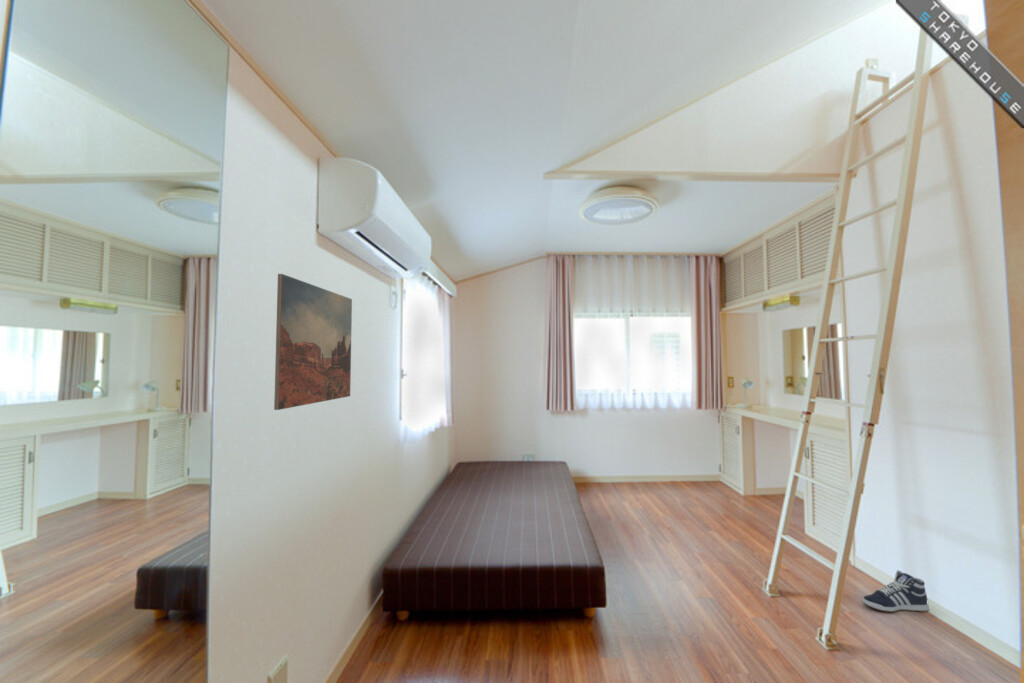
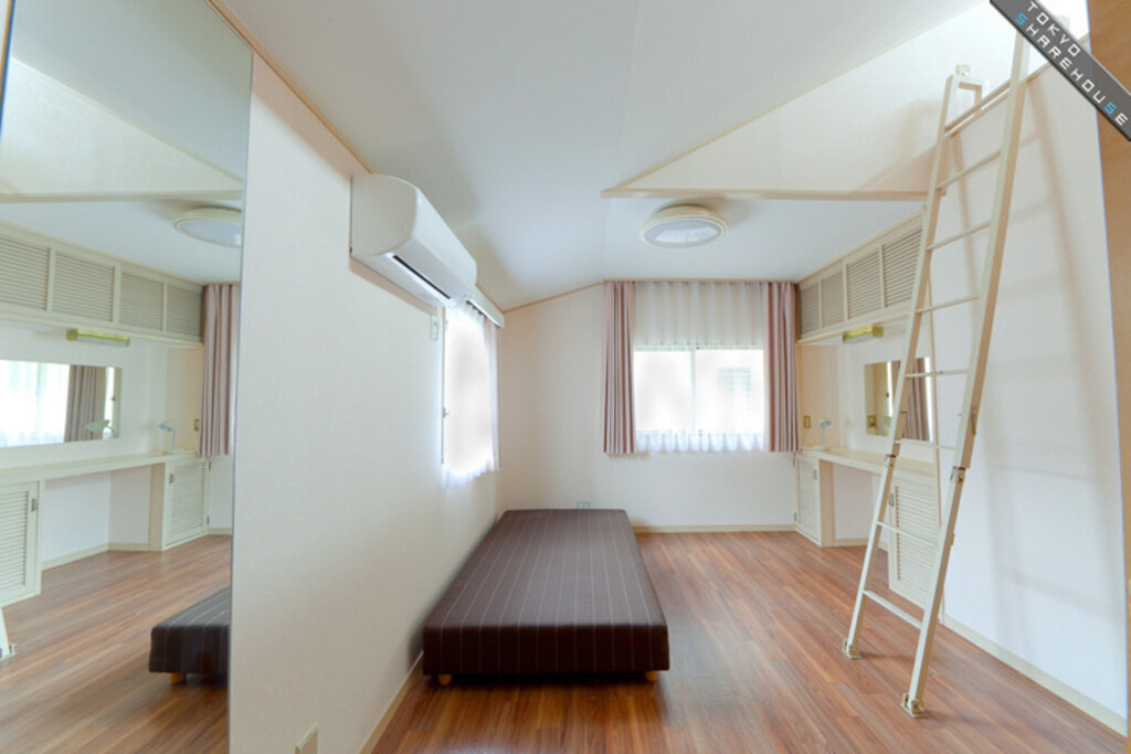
- wall art [273,273,353,411]
- sneaker [861,569,930,613]
